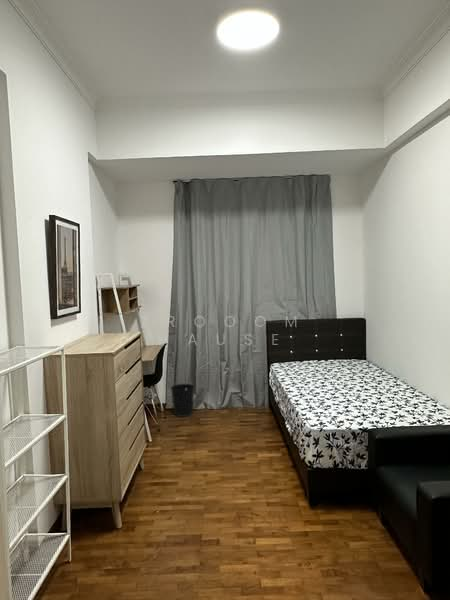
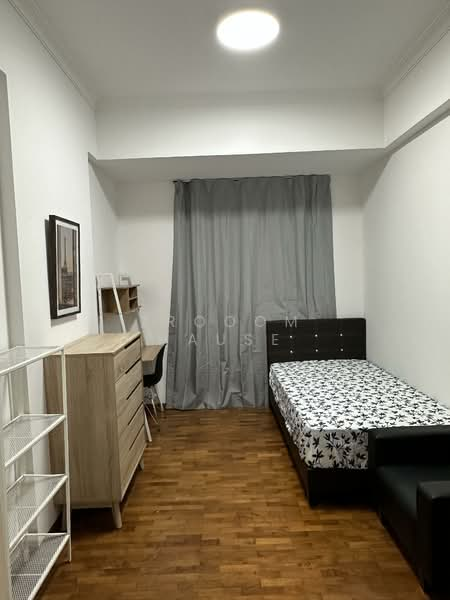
- wastebasket [170,383,195,418]
